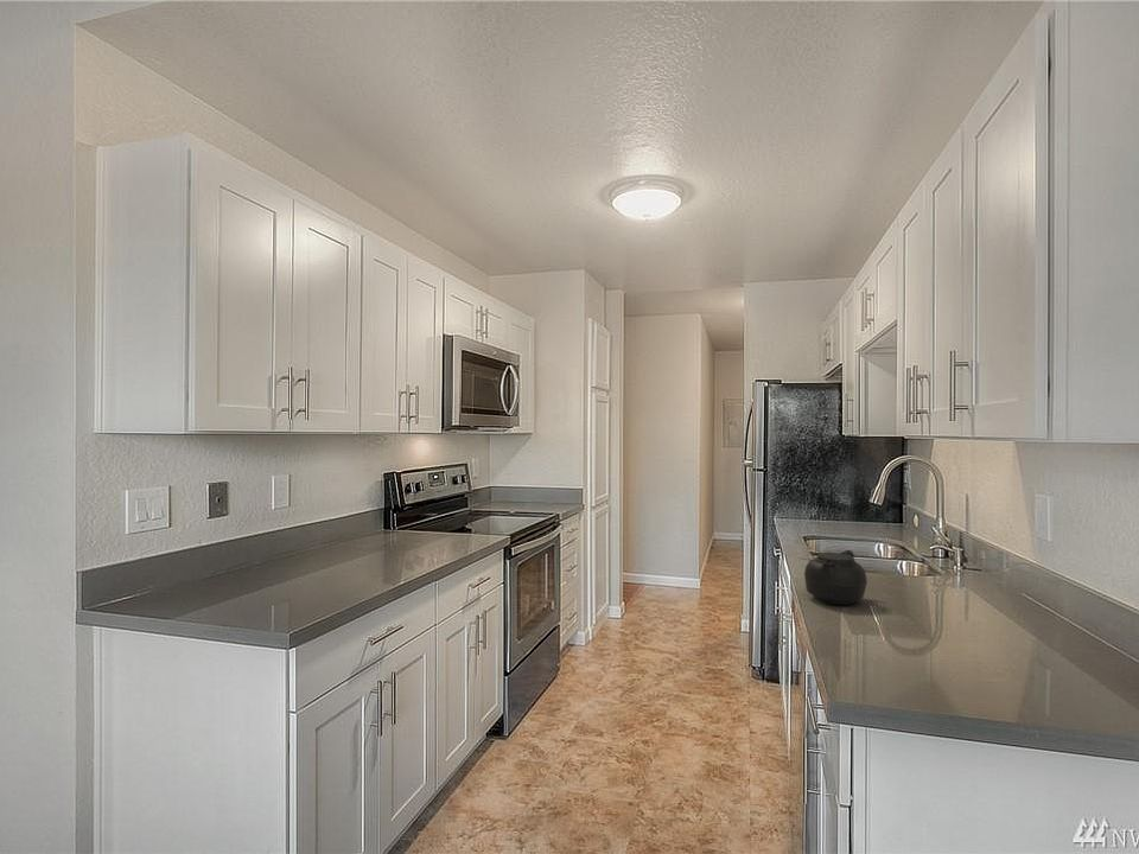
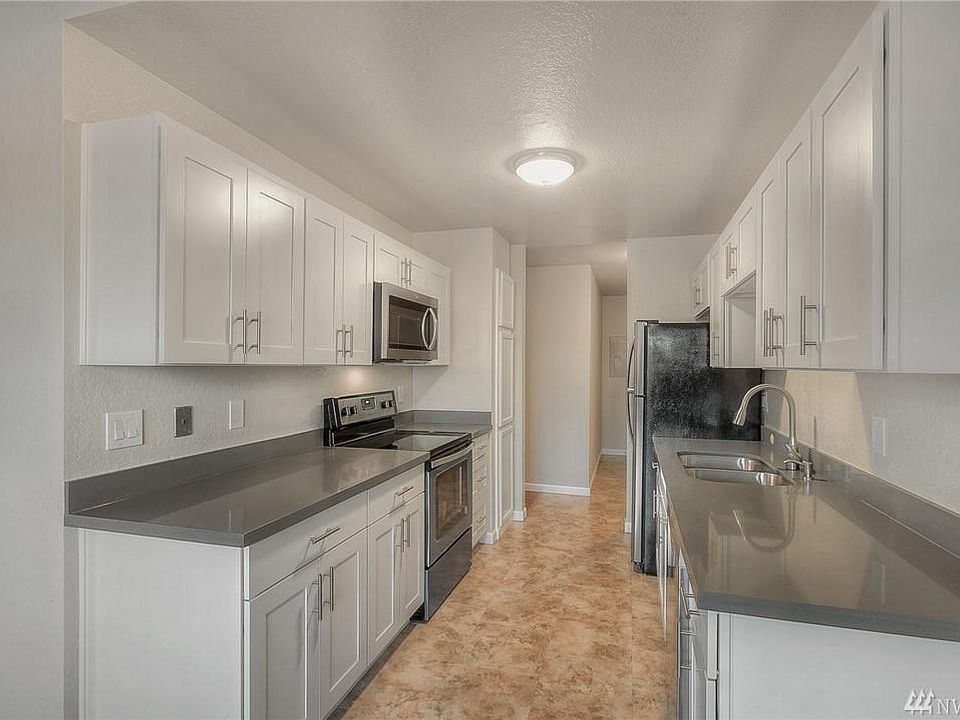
- teapot [798,549,868,606]
